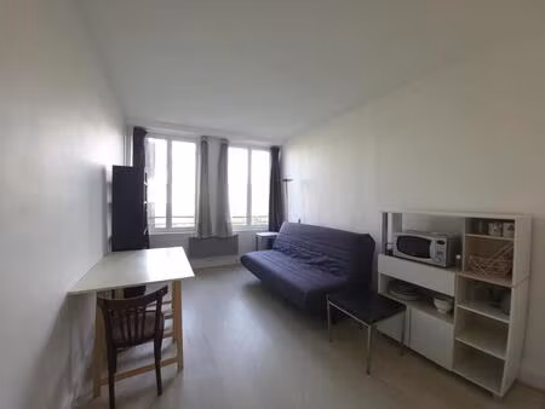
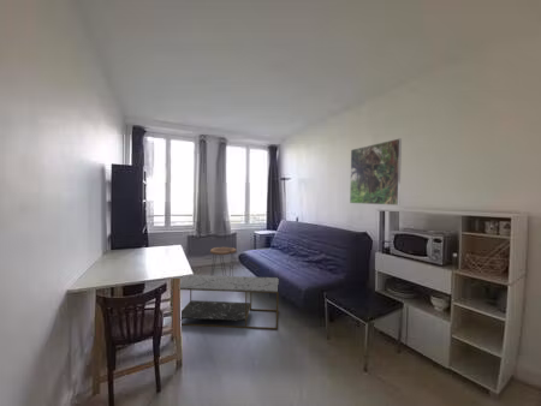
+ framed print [349,137,403,207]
+ coffee table [179,274,280,330]
+ side table [209,246,237,276]
